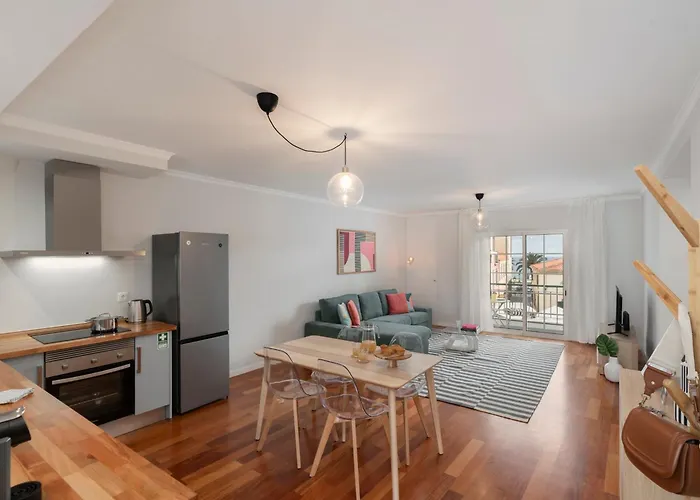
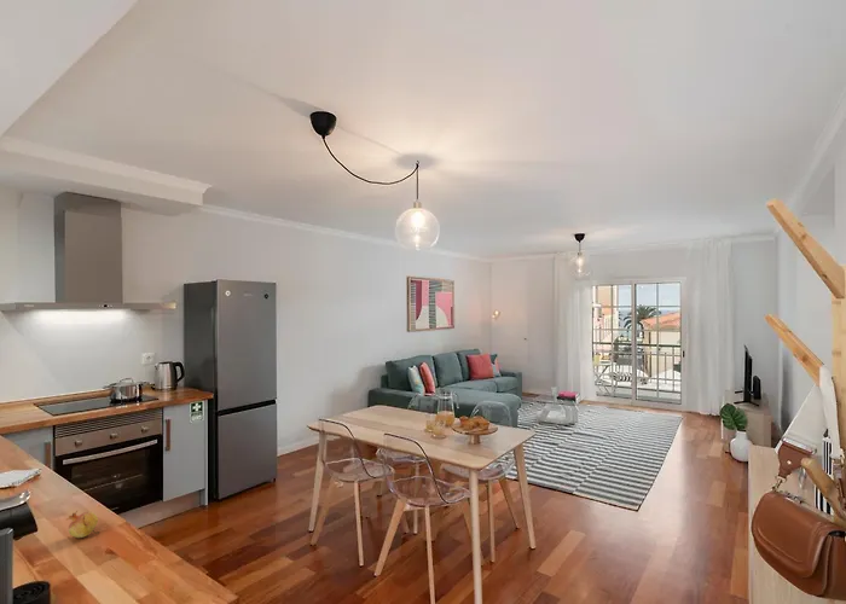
+ fruit [65,510,100,539]
